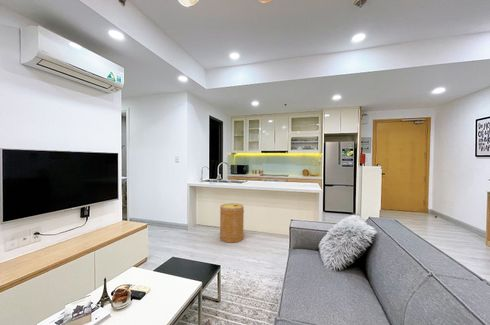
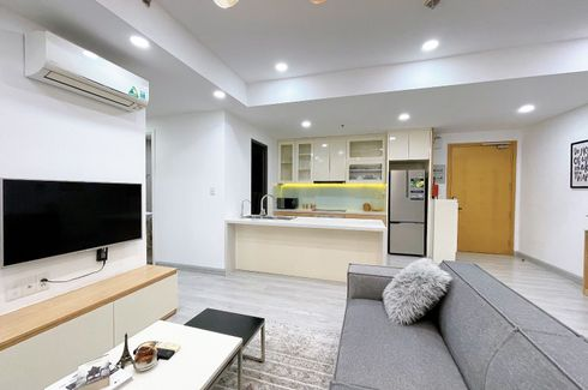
- basket [219,203,245,244]
